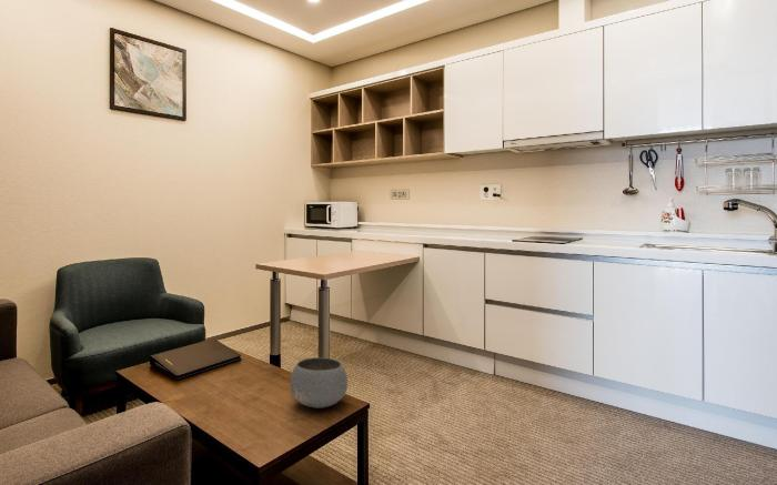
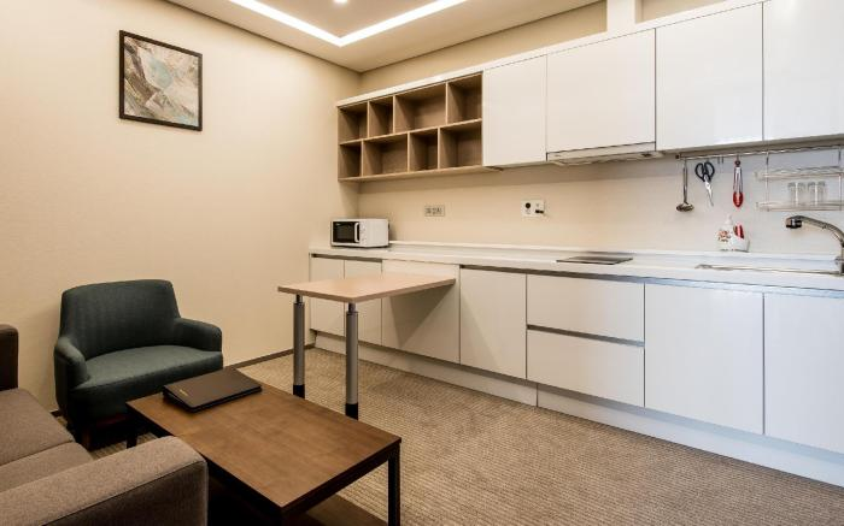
- bowl [289,356,349,410]
